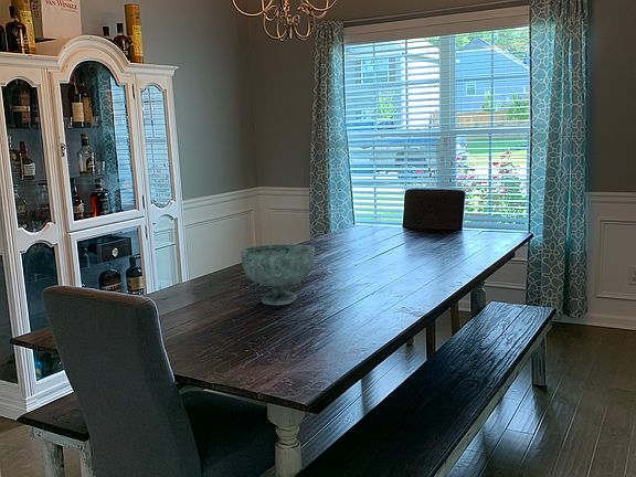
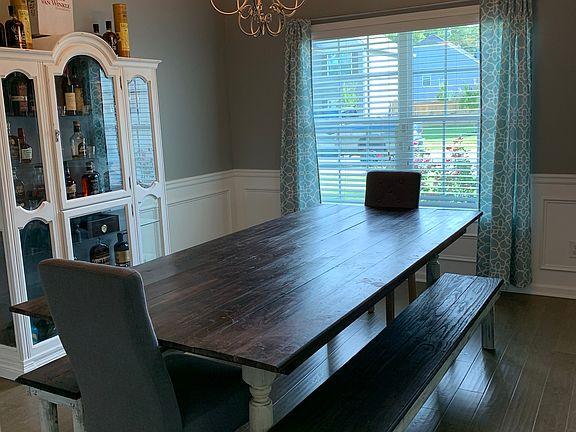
- decorative bowl [240,243,316,306]
